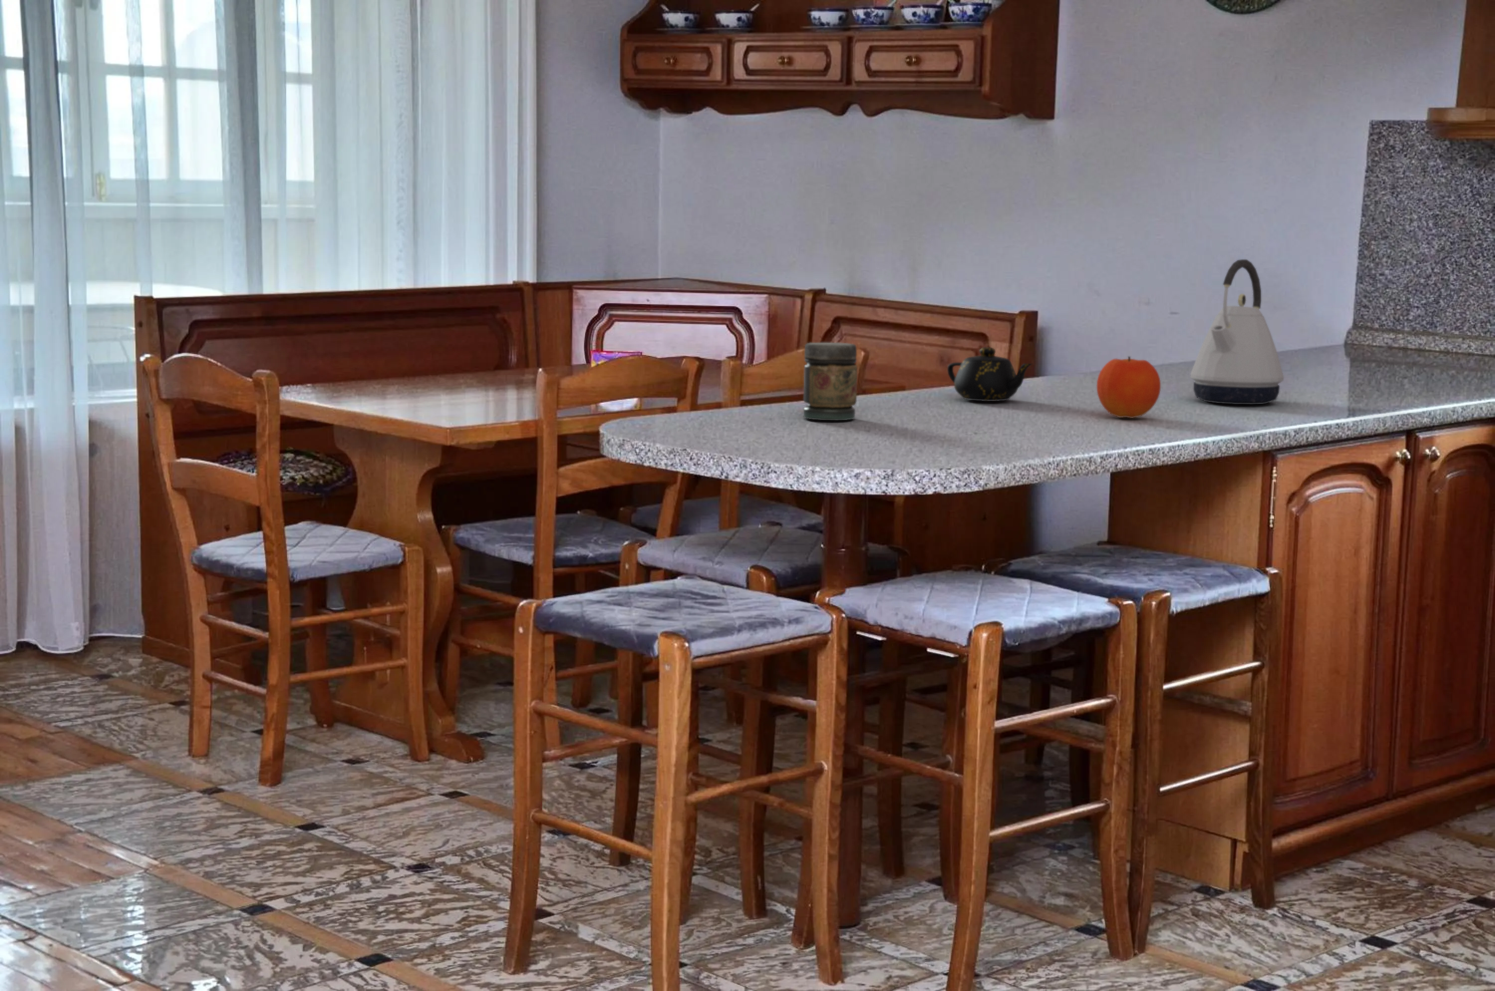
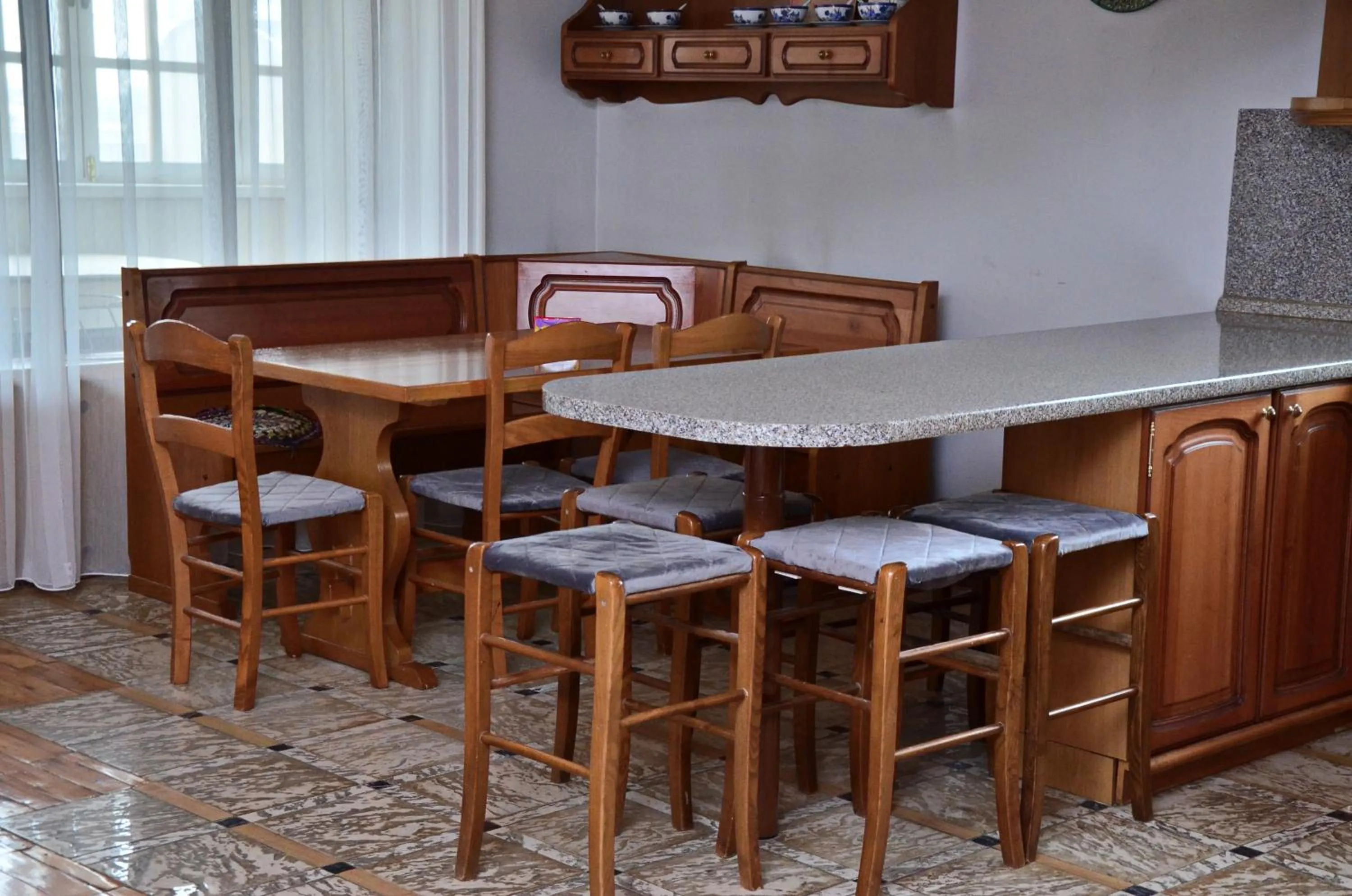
- teapot [947,346,1033,401]
- kettle [1190,259,1284,405]
- jar [803,342,858,420]
- fruit [1096,356,1161,419]
